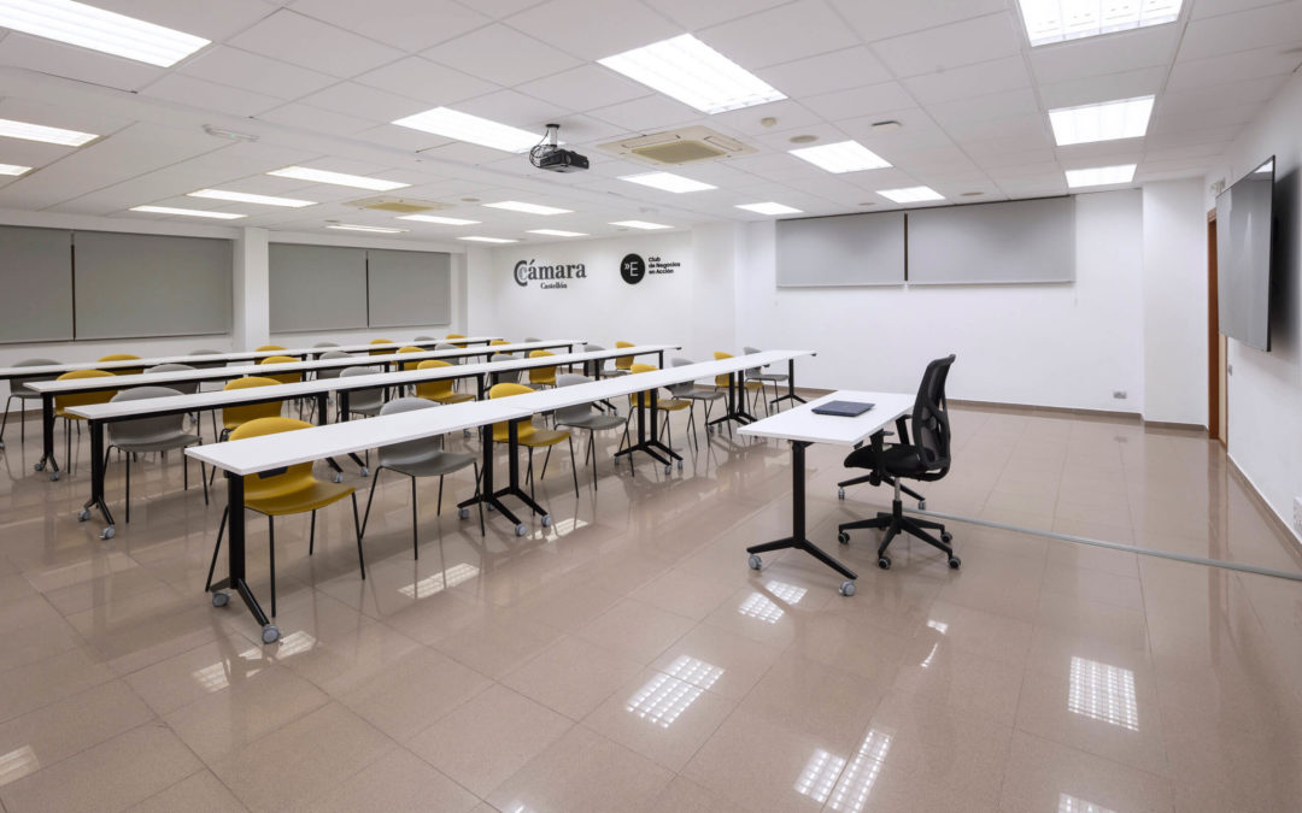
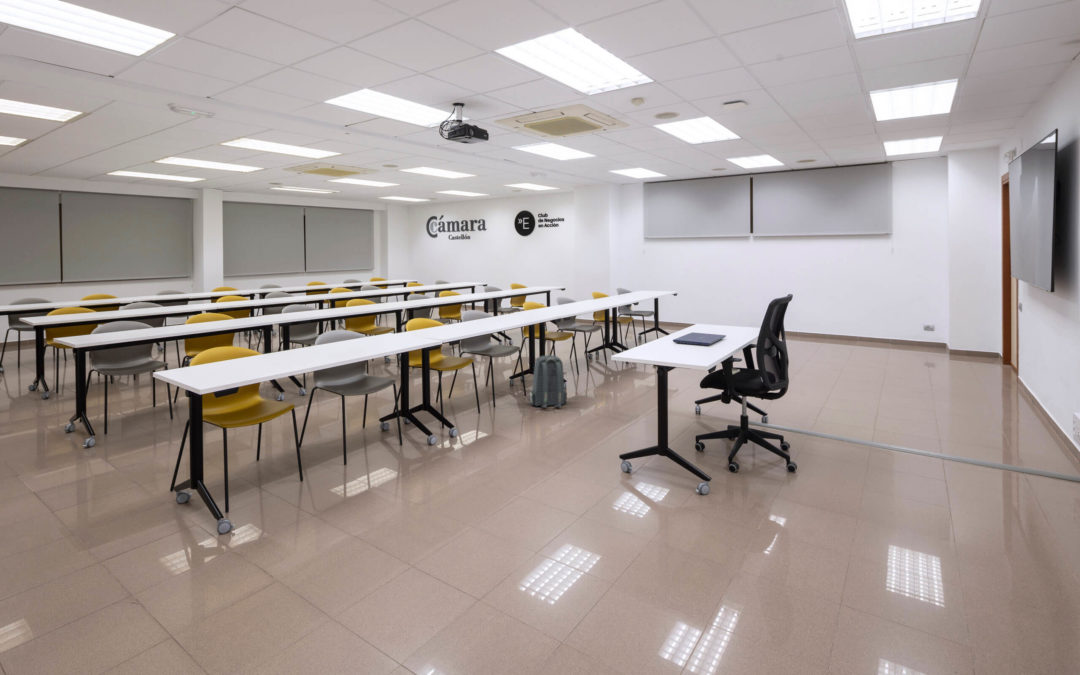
+ backpack [528,354,568,409]
